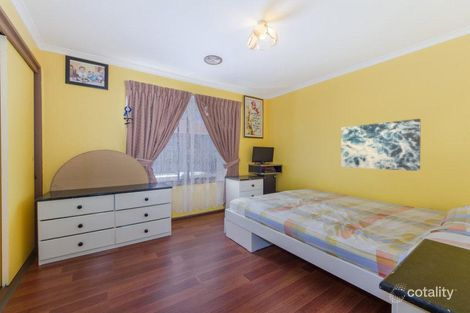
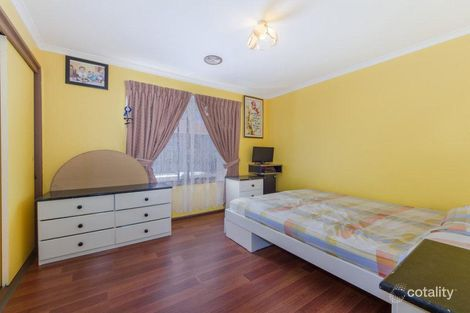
- wall art [340,118,422,172]
